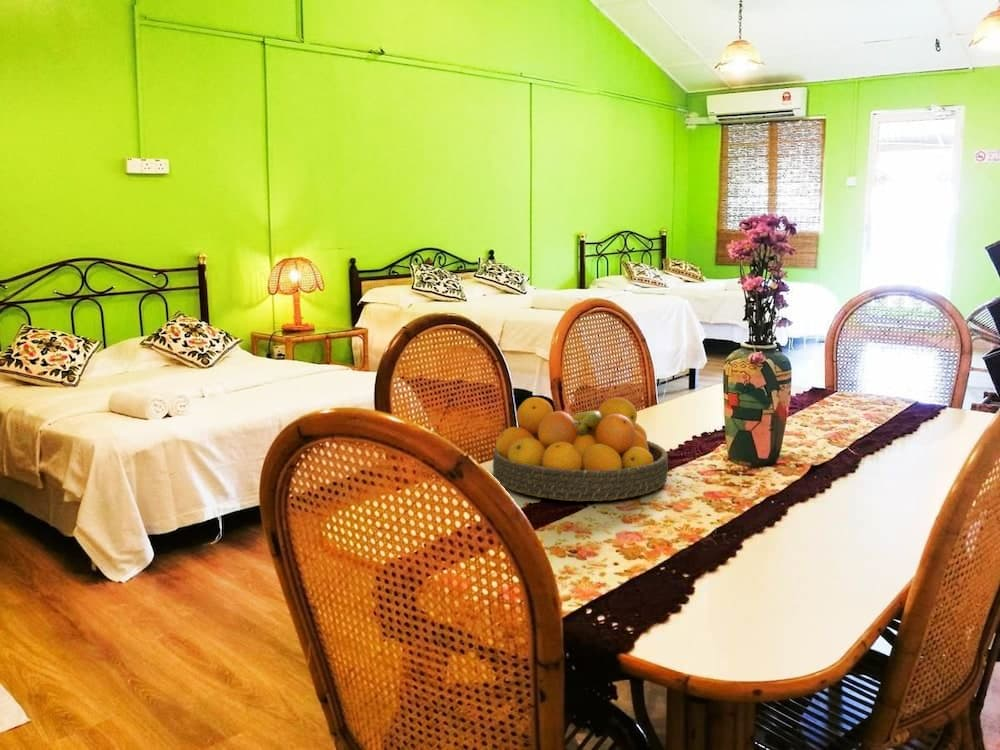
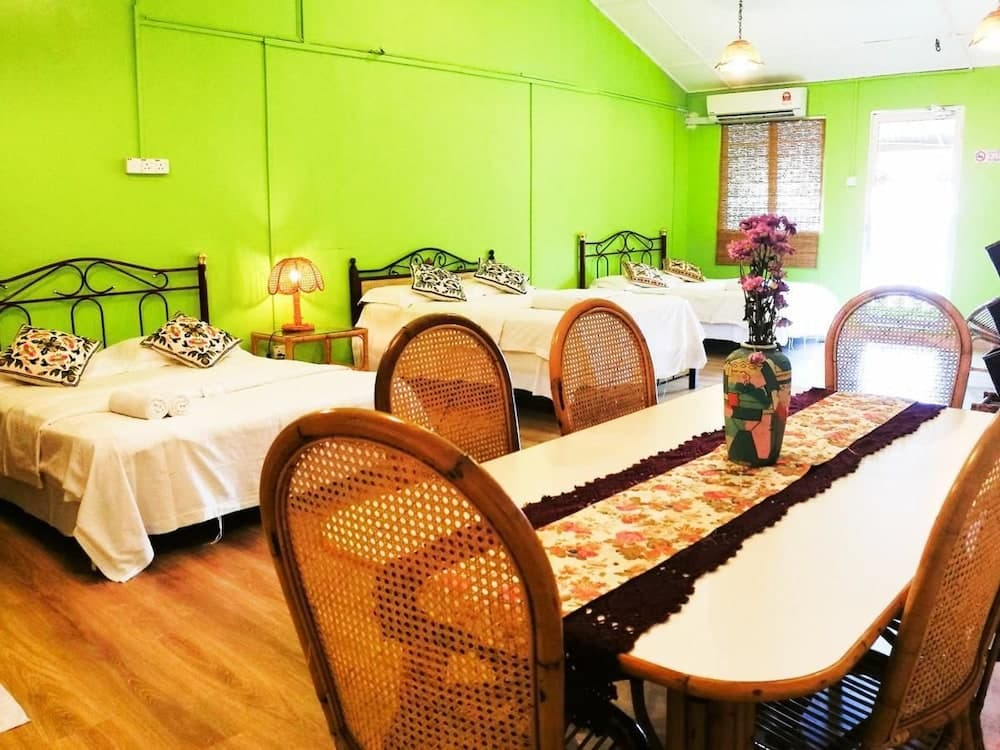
- fruit bowl [492,396,669,502]
